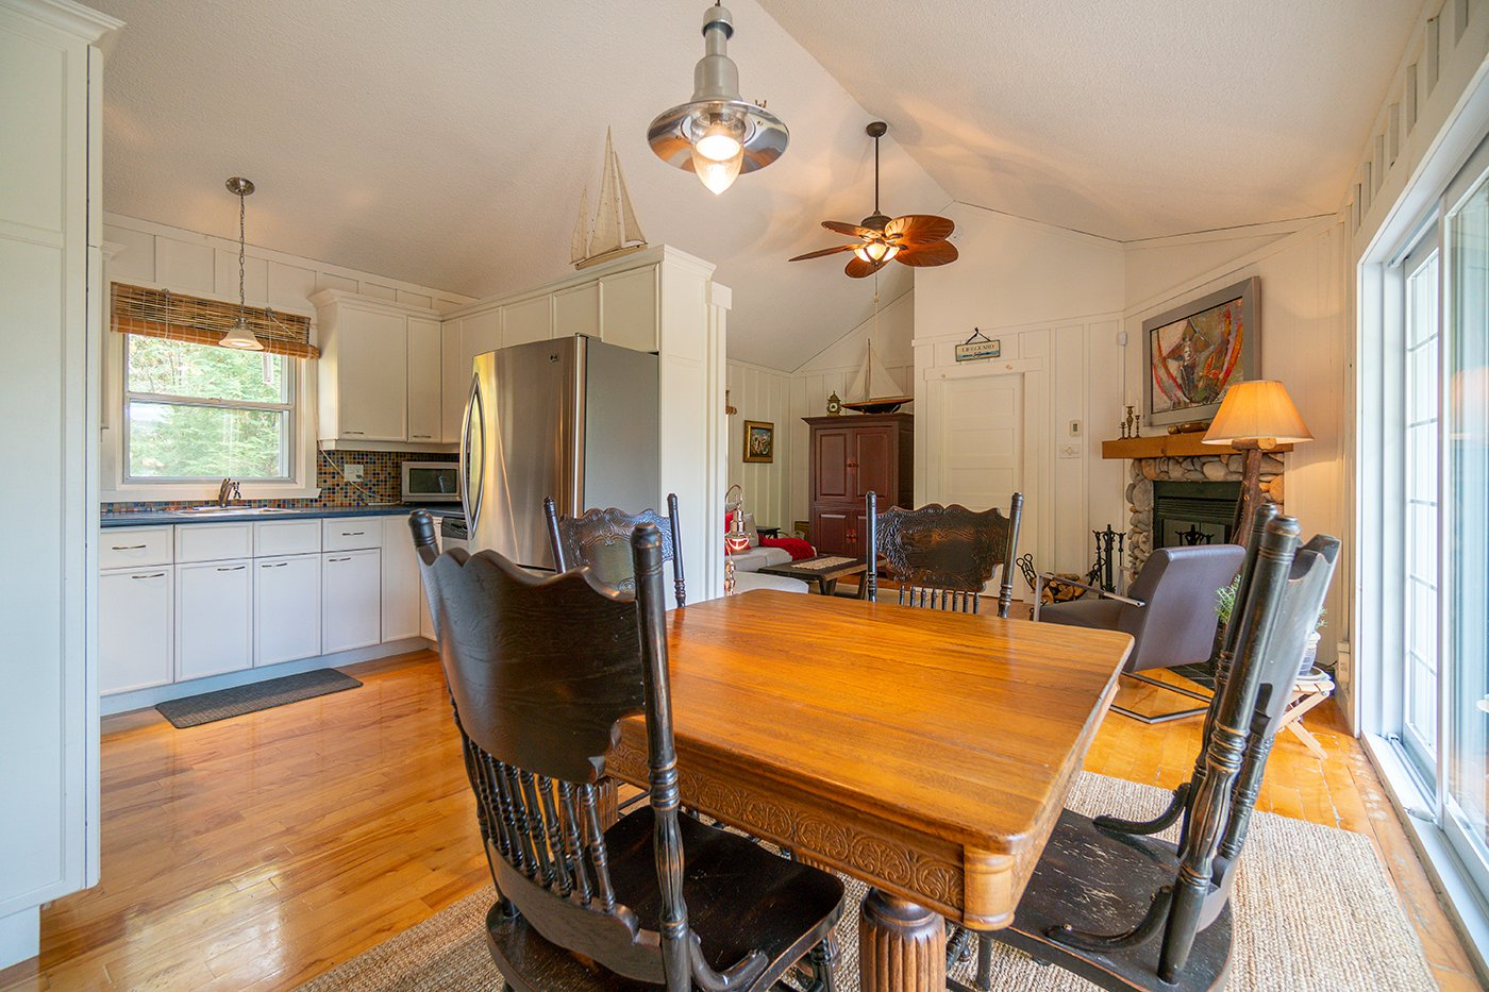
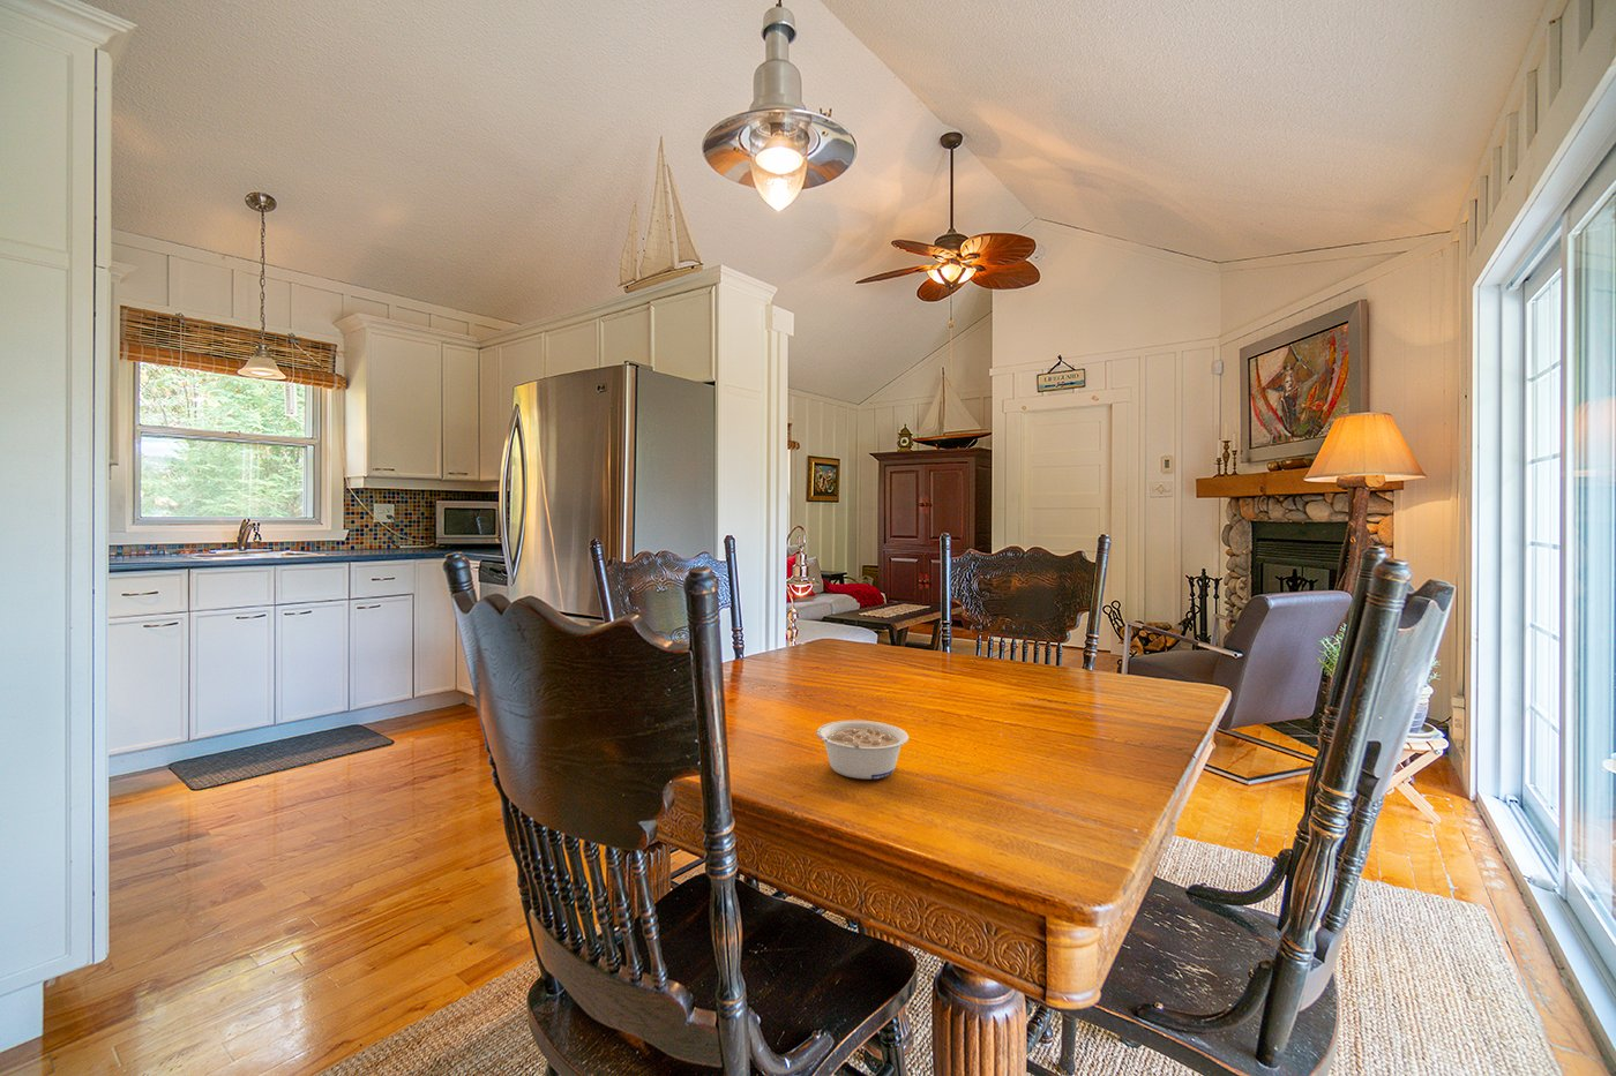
+ legume [816,719,910,779]
